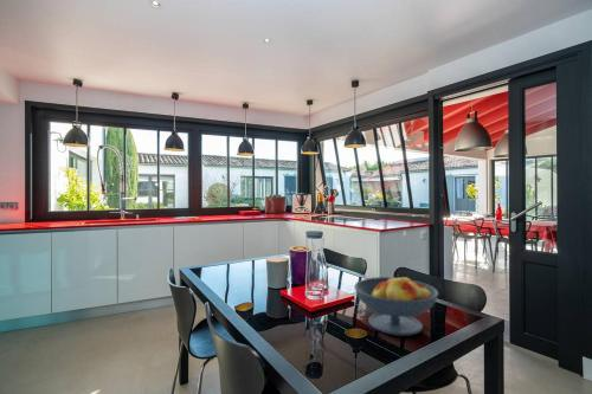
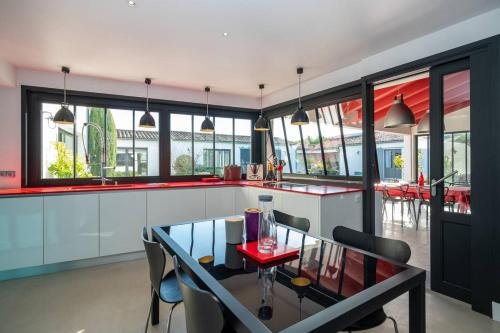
- fruit bowl [353,274,439,337]
